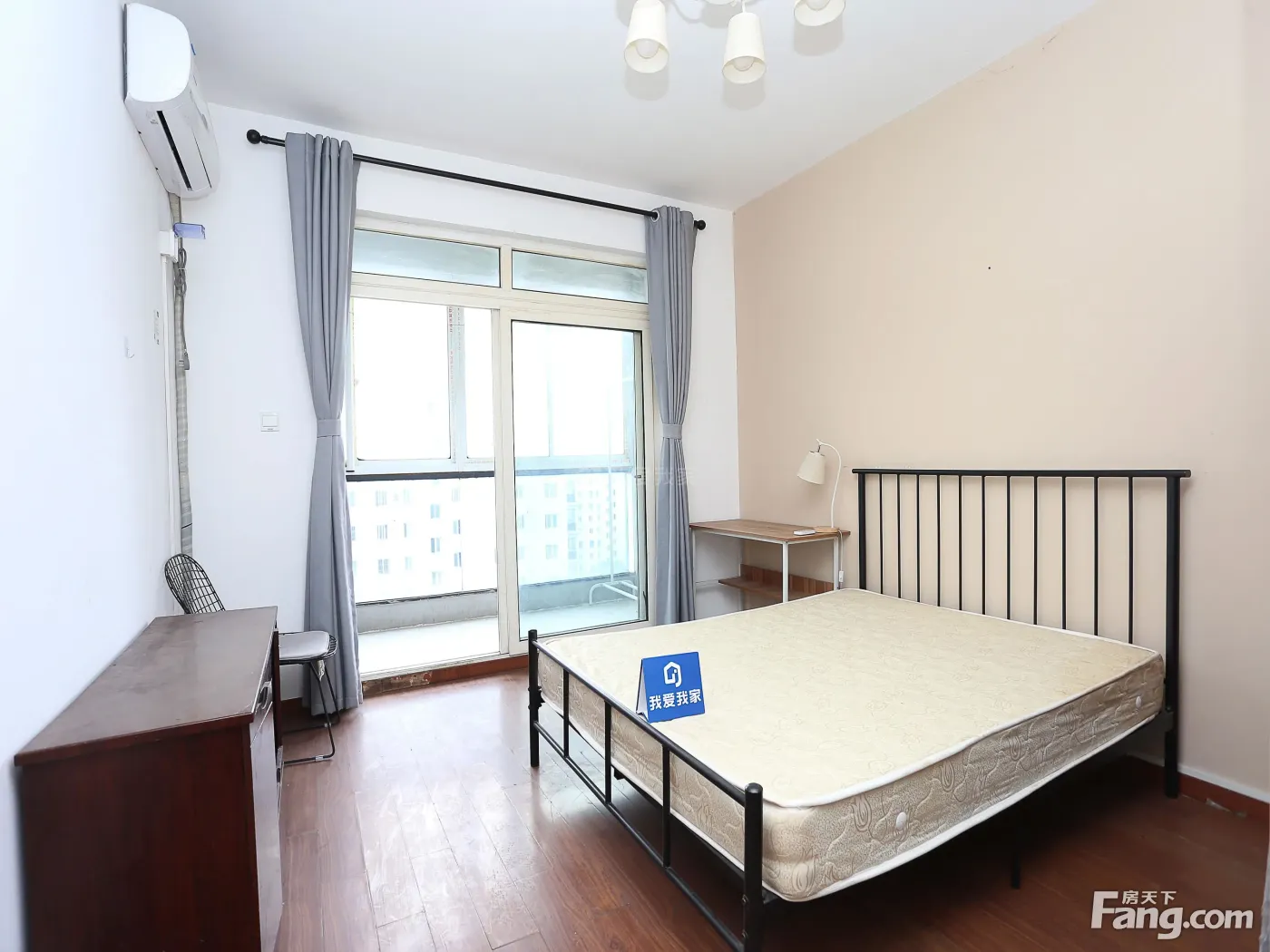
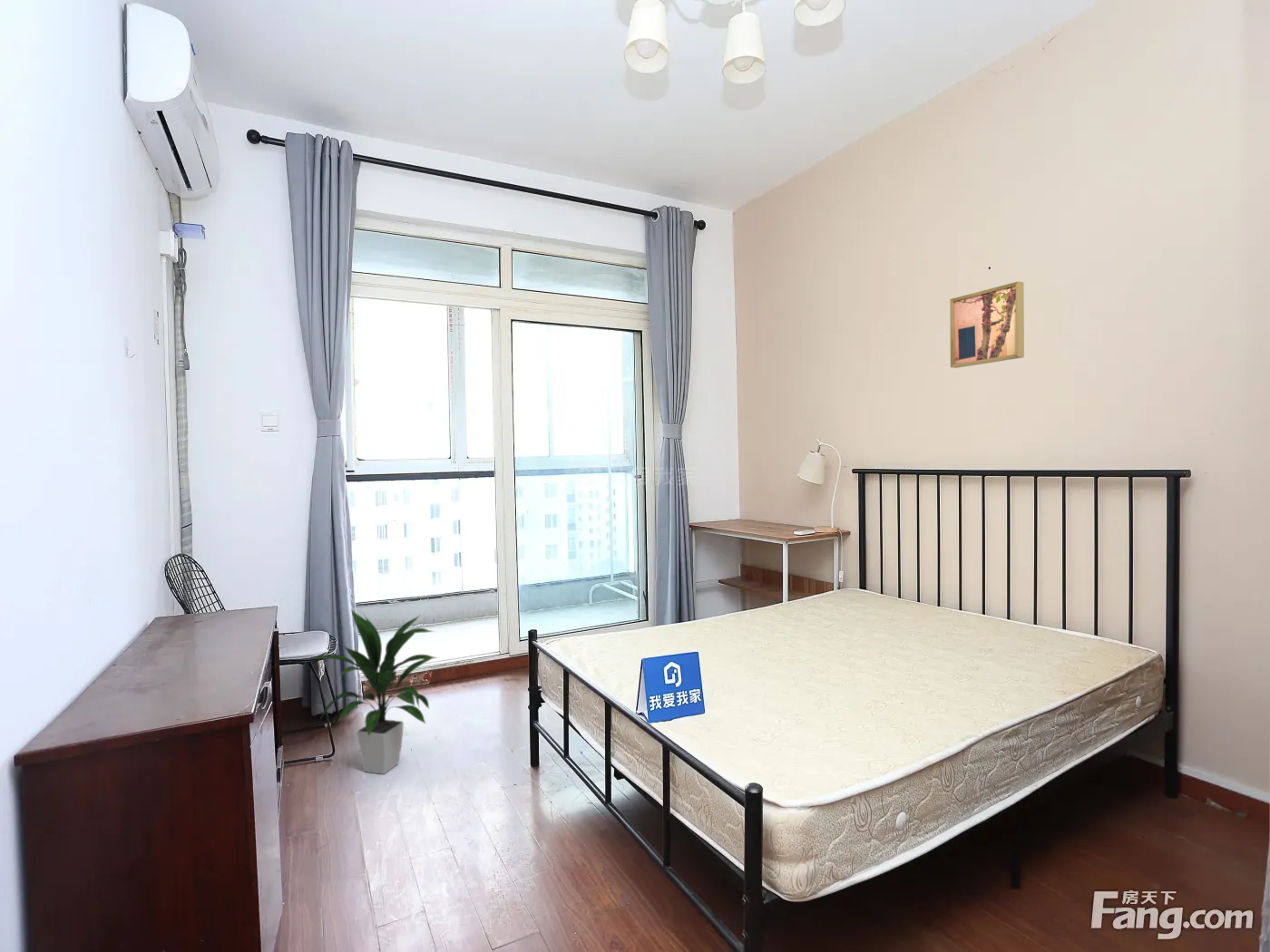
+ indoor plant [308,608,439,775]
+ wall art [949,280,1025,369]
